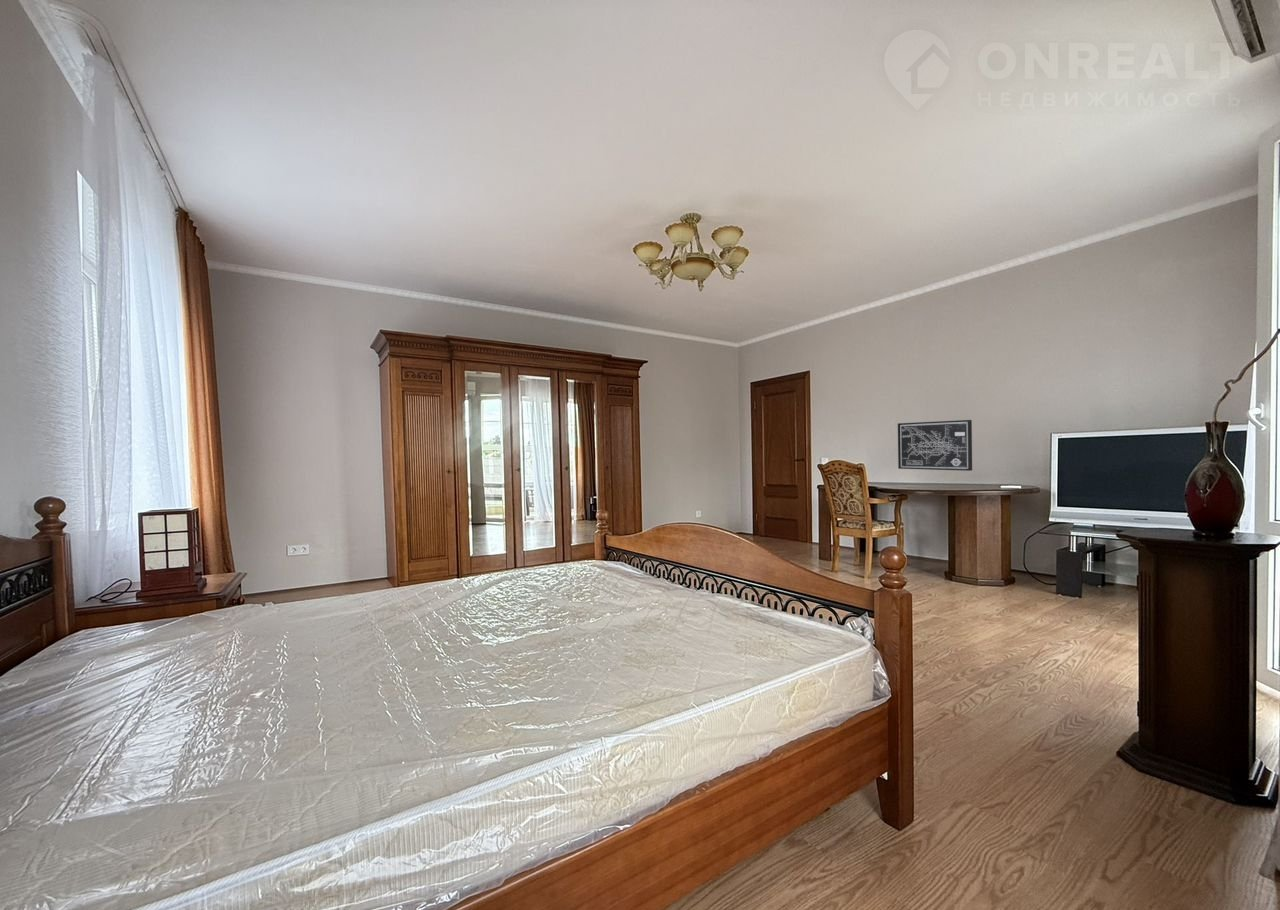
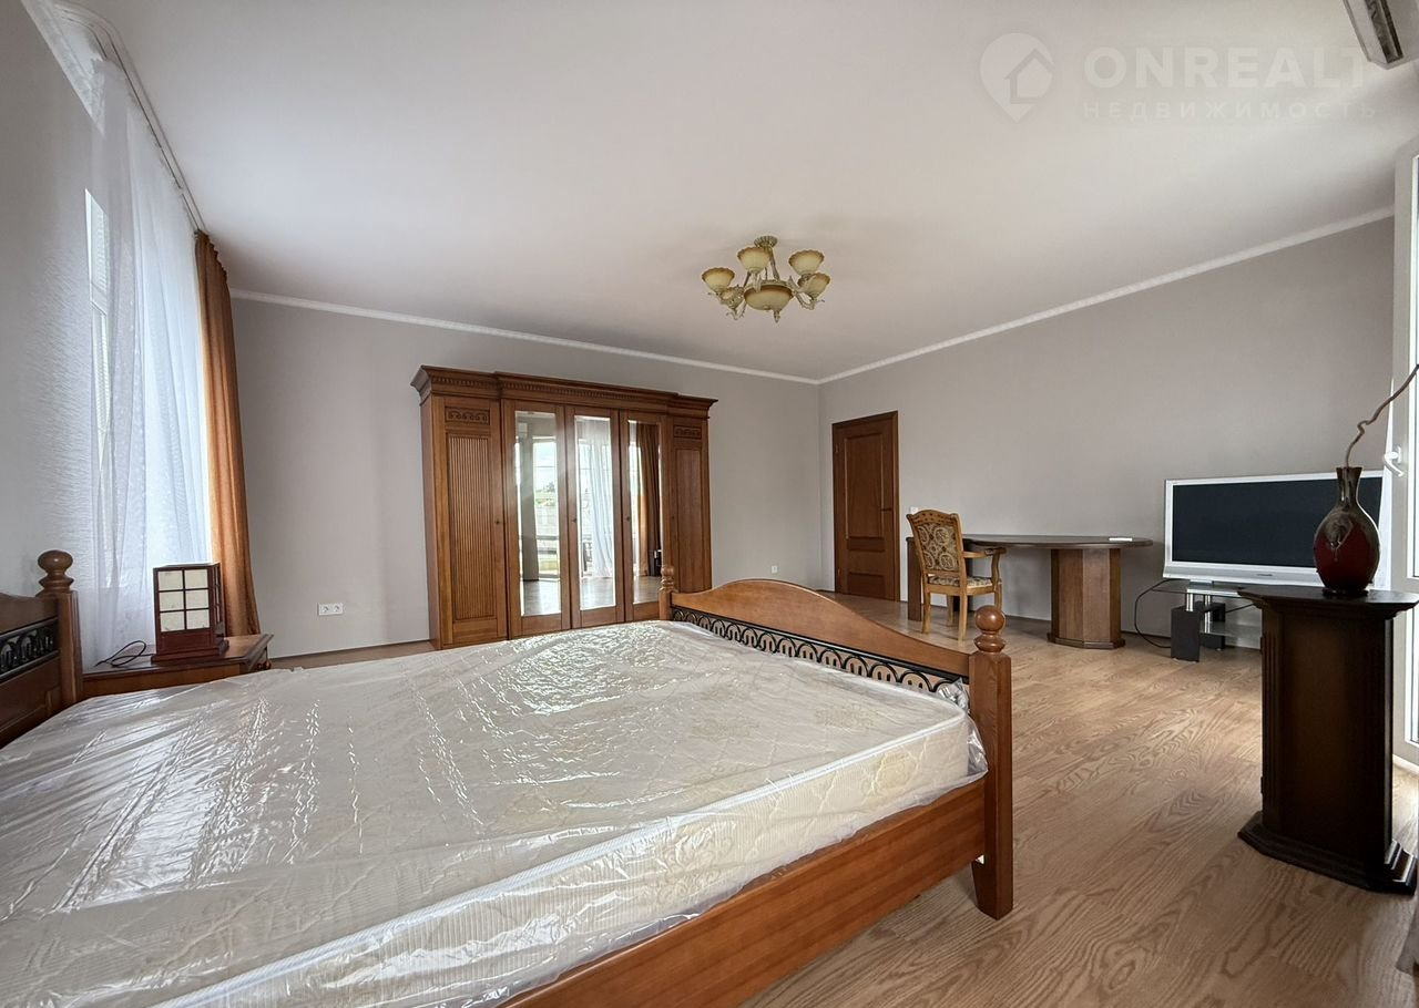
- wall art [897,419,973,472]
